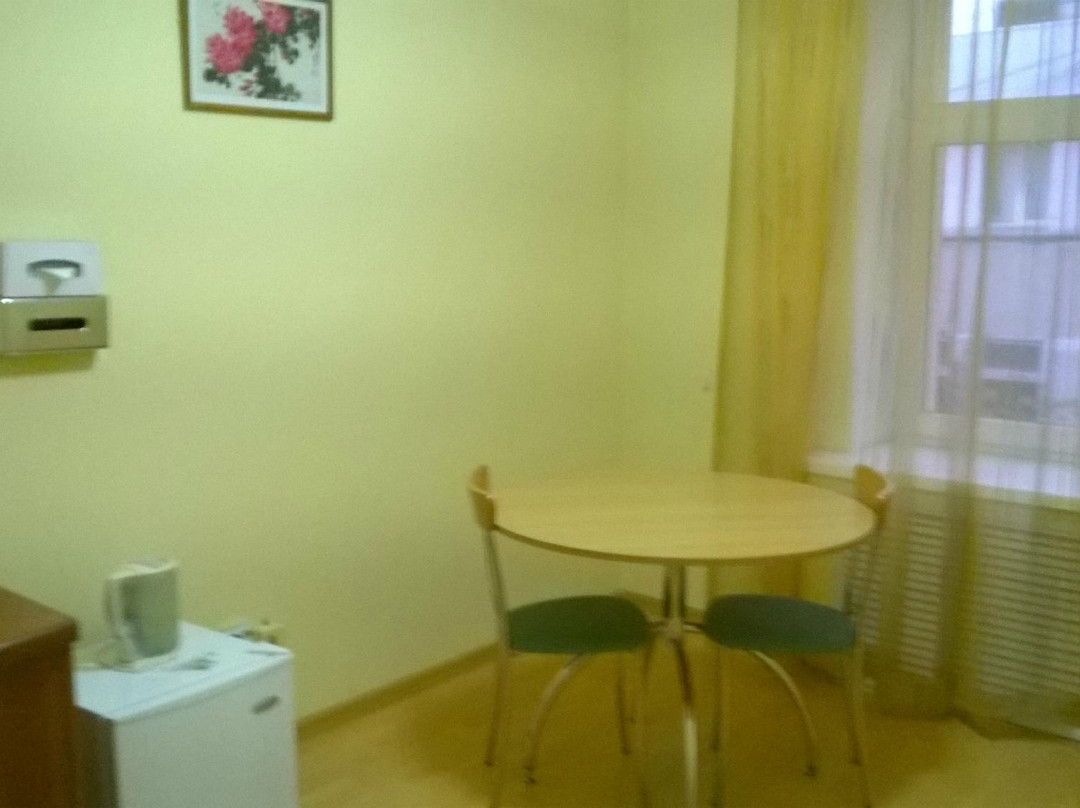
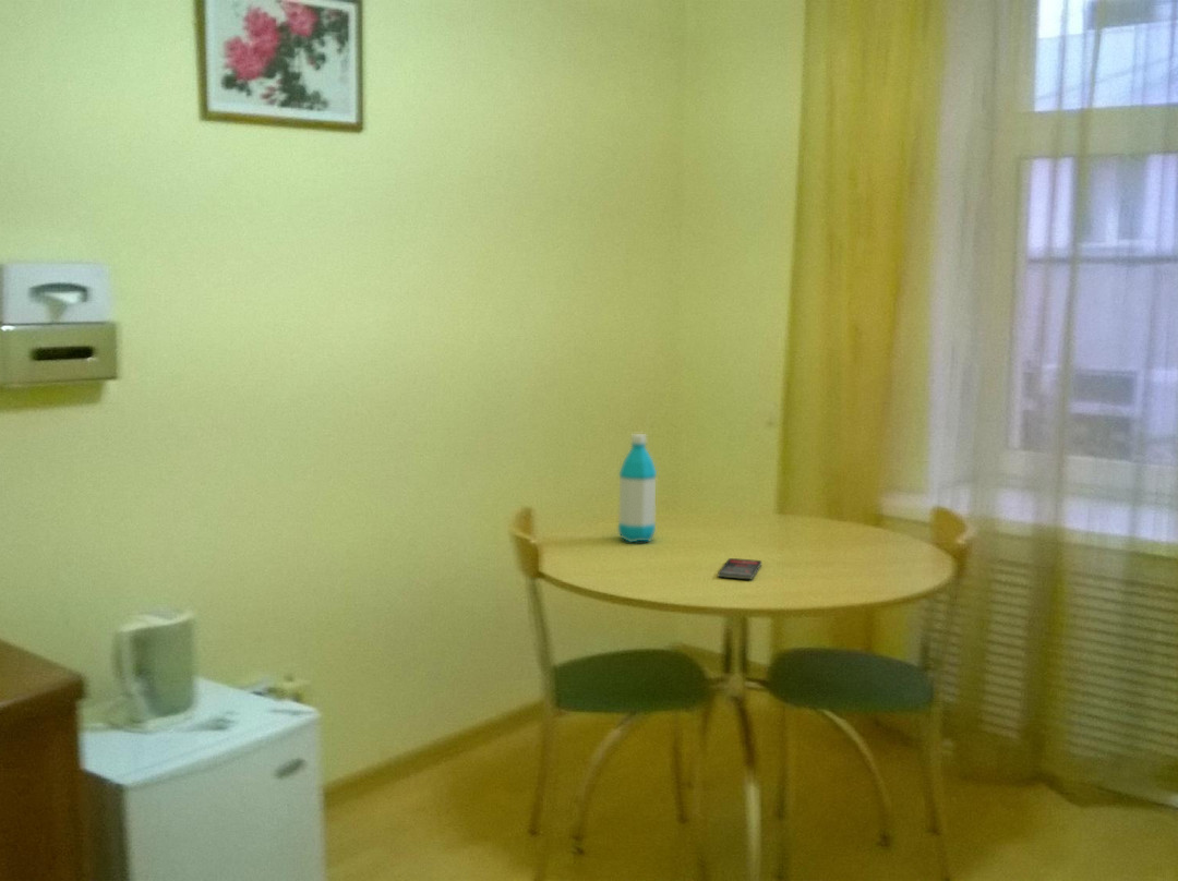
+ water bottle [617,433,658,543]
+ smartphone [717,557,762,580]
